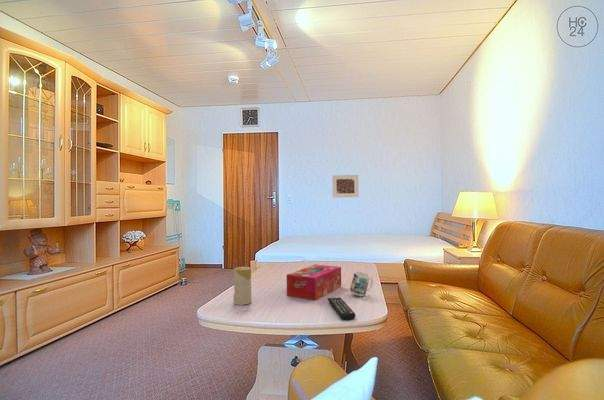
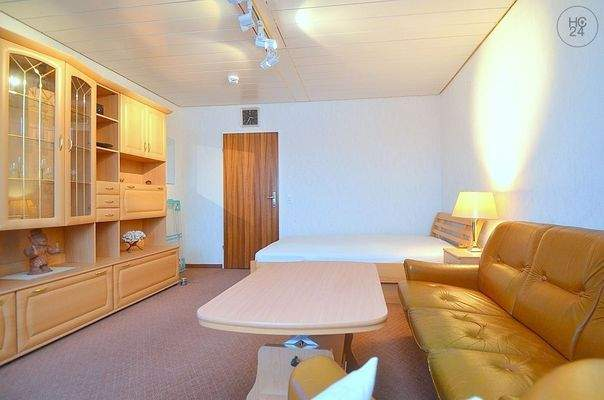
- candle [232,266,252,306]
- remote control [327,297,356,321]
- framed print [331,174,360,199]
- tissue box [286,264,342,301]
- mug [349,270,374,297]
